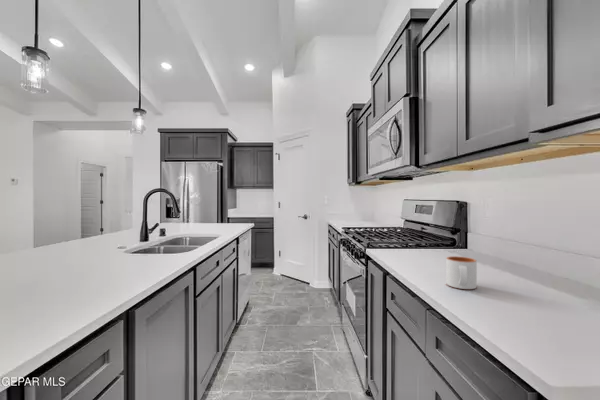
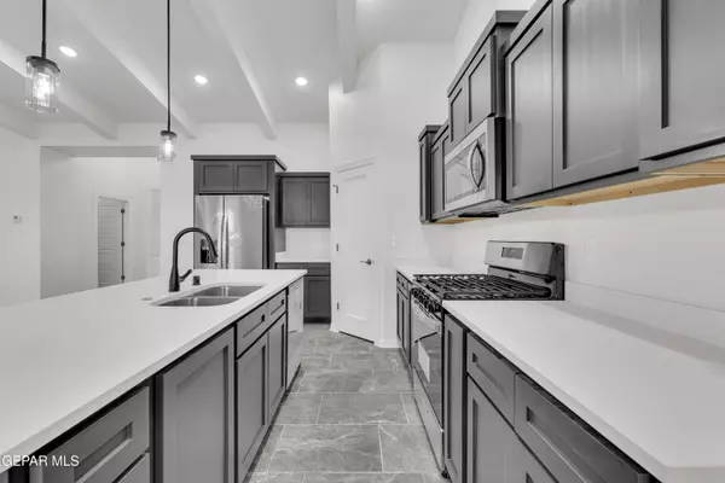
- mug [445,255,478,290]
